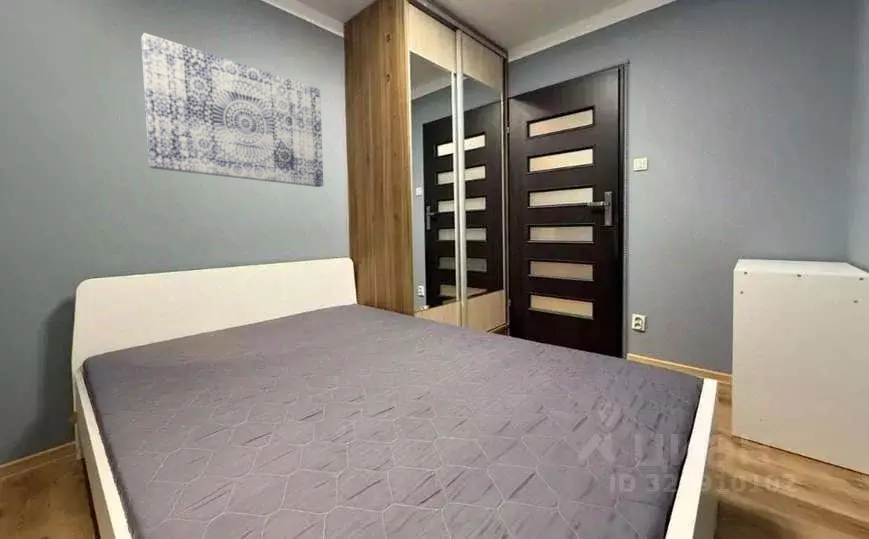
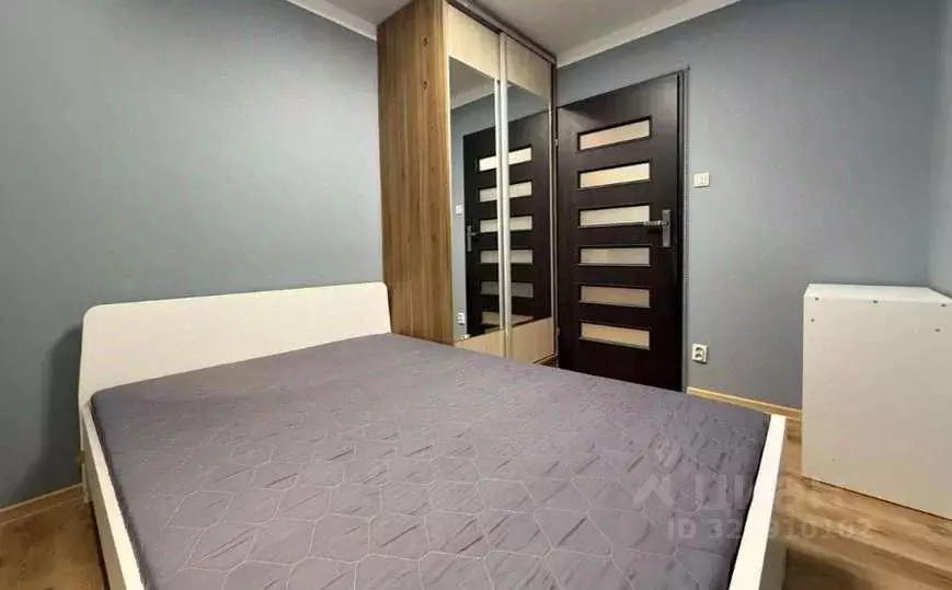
- wall art [140,32,324,188]
